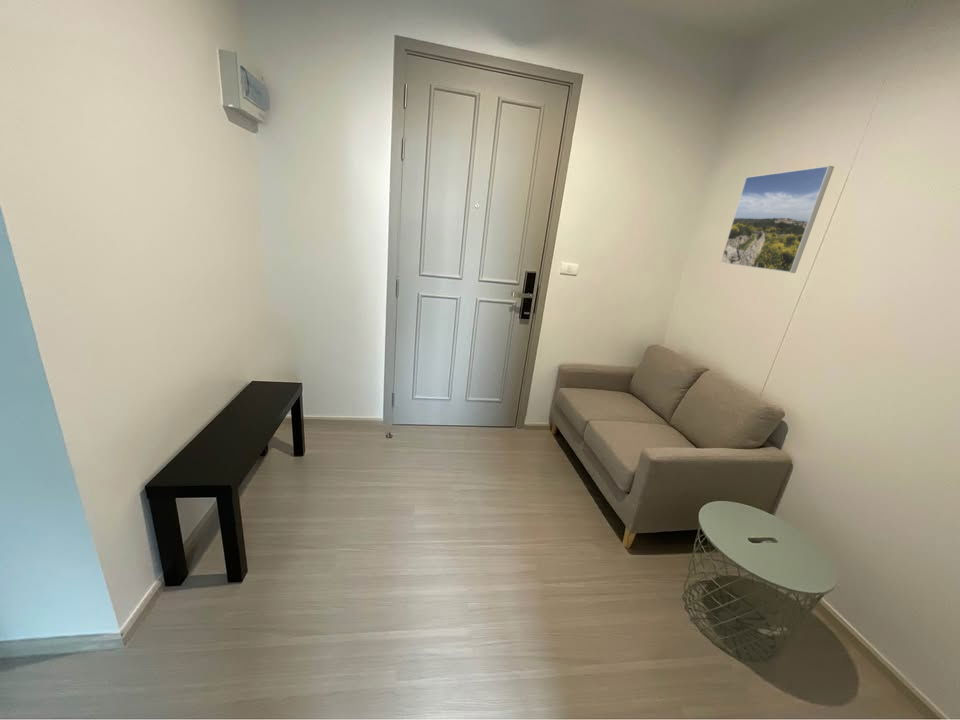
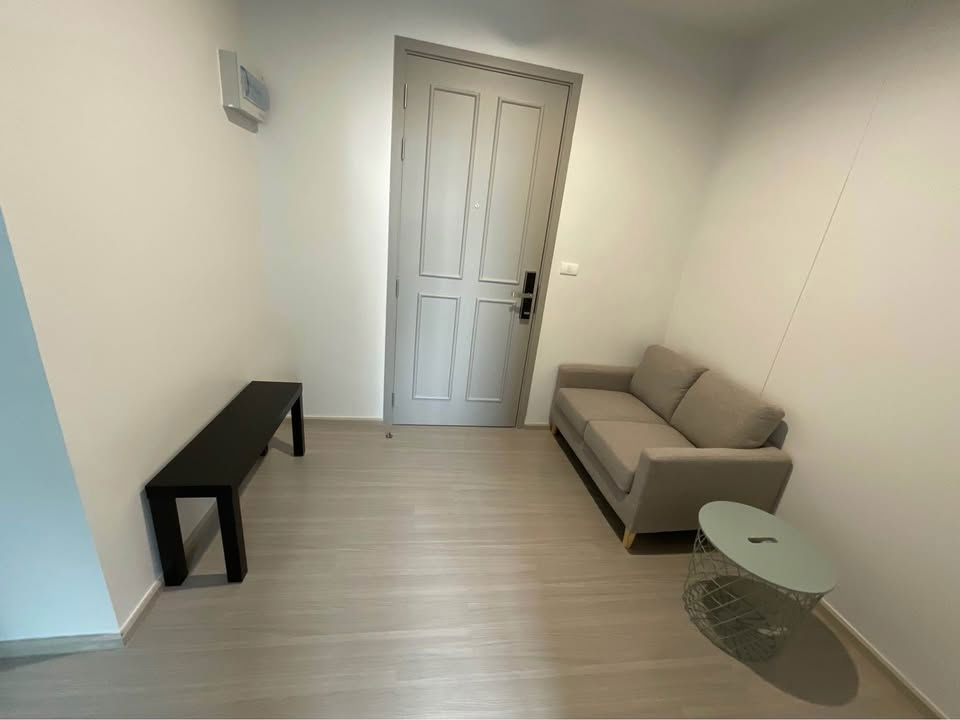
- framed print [719,165,835,274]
